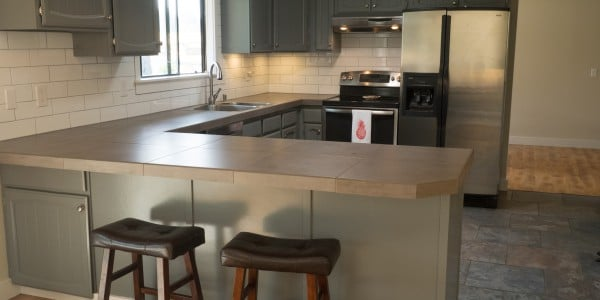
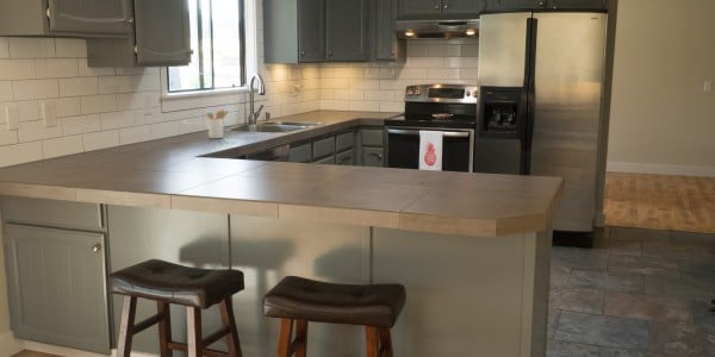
+ utensil holder [205,107,230,139]
